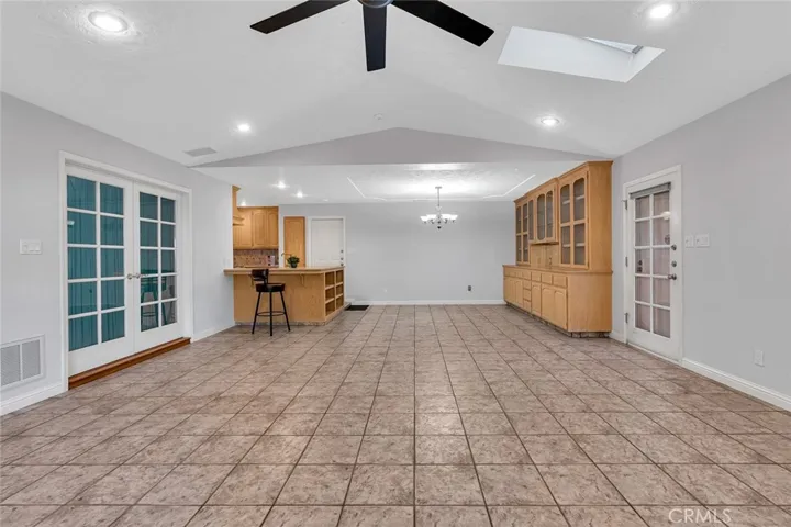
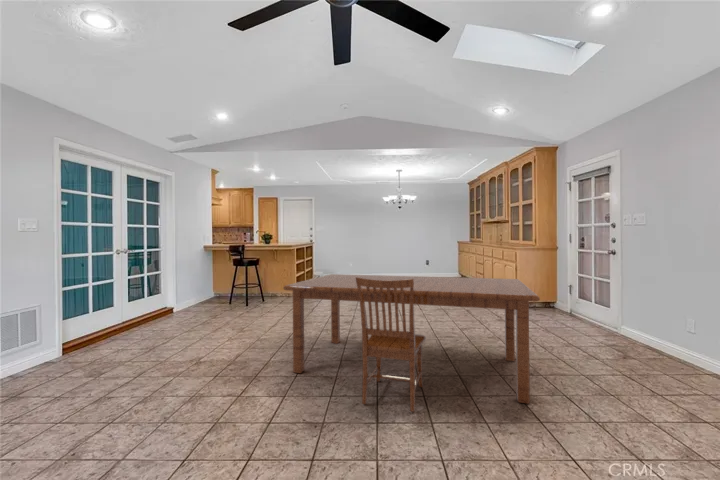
+ dining table [282,273,541,413]
